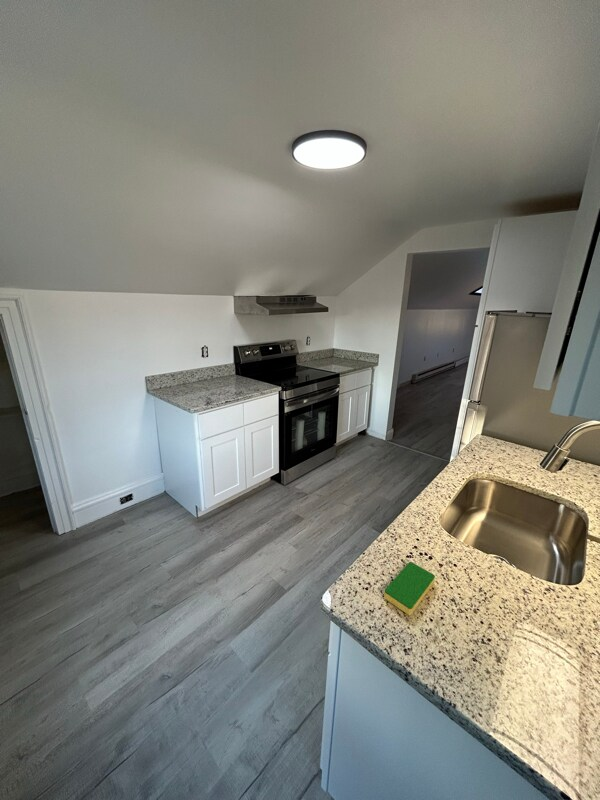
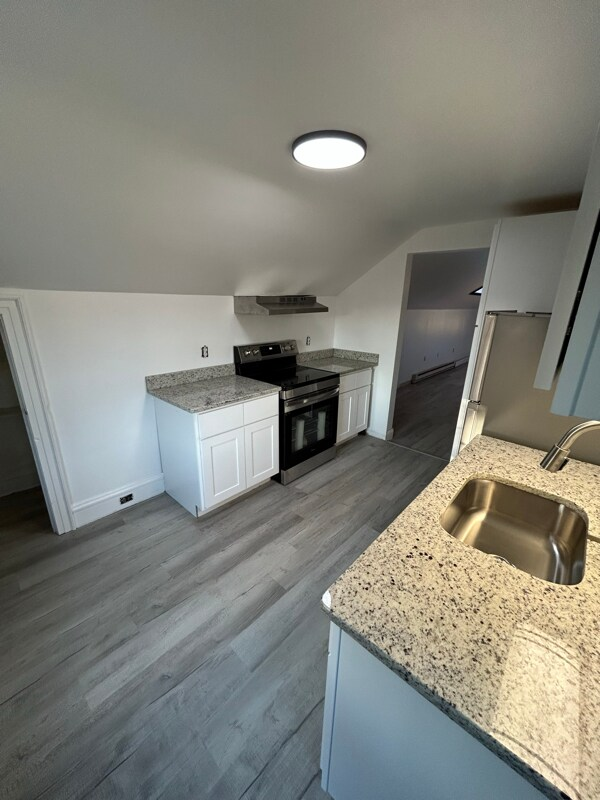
- dish sponge [383,561,436,616]
